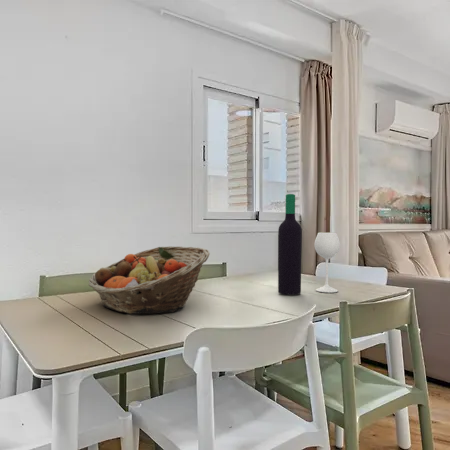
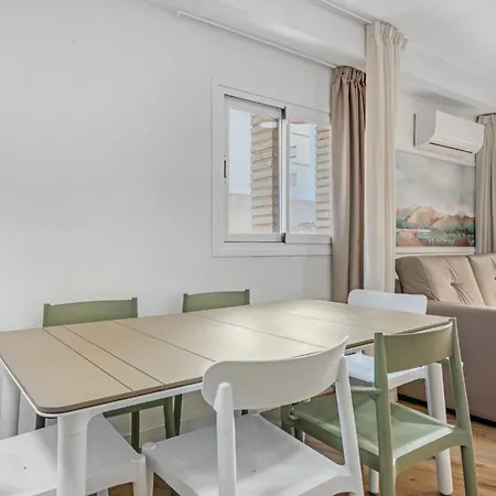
- fruit basket [88,245,211,315]
- wine bottle [277,193,341,296]
